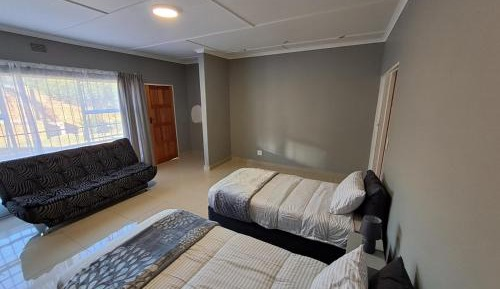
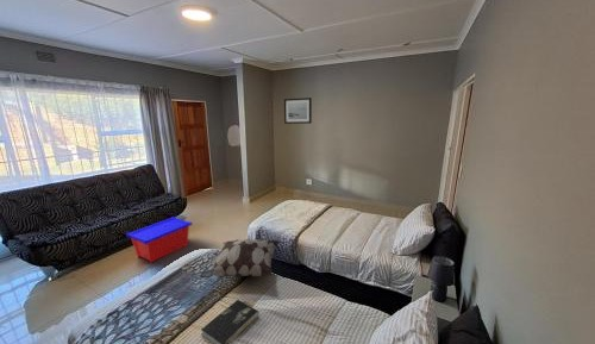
+ wall art [283,96,313,125]
+ decorative pillow [199,237,280,279]
+ book [200,299,259,344]
+ storage bin [125,215,193,264]
